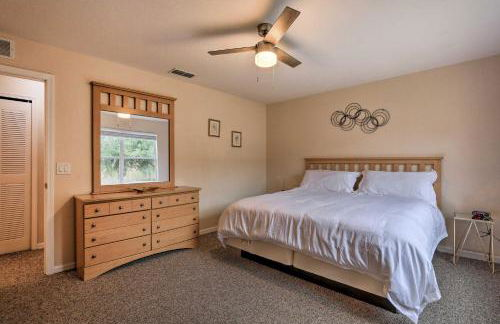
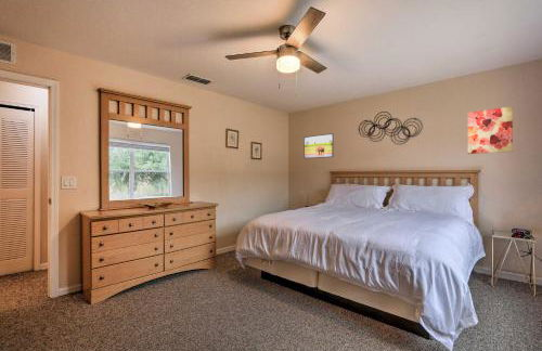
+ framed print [302,132,334,159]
+ wall art [467,105,514,155]
